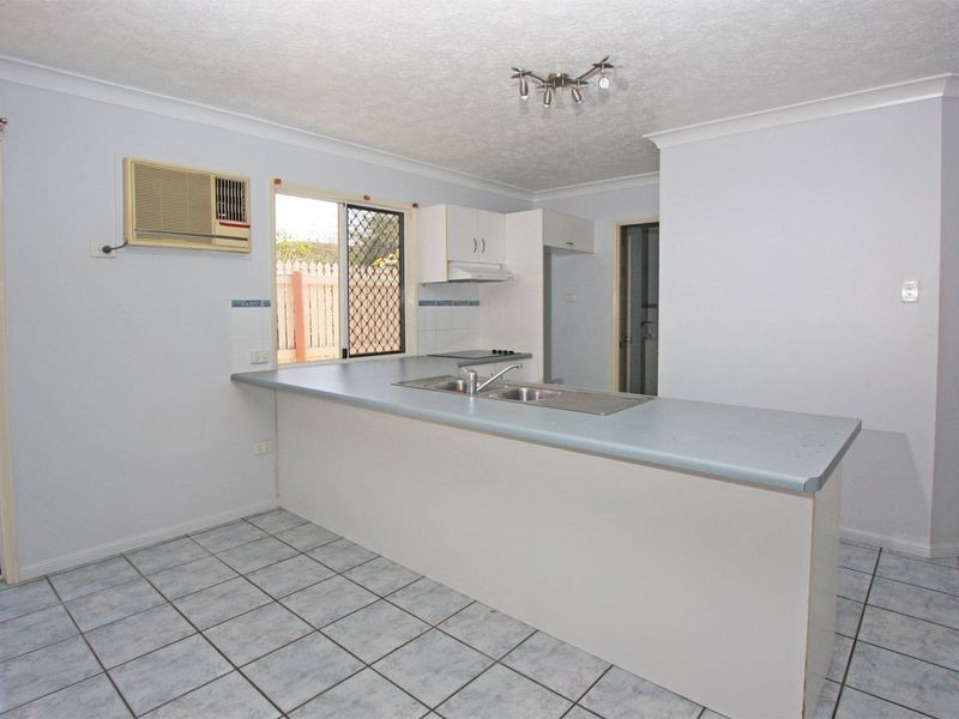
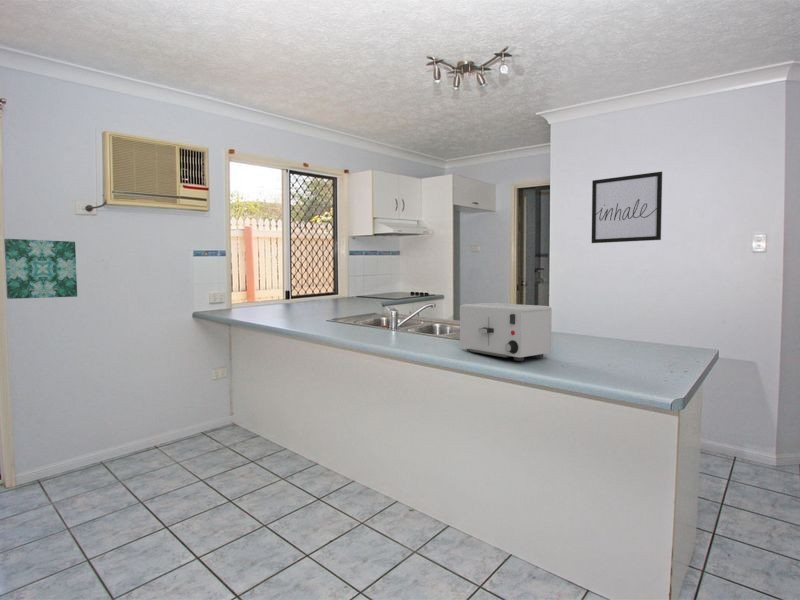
+ wall art [3,238,78,300]
+ wall art [591,171,663,244]
+ toaster [459,302,553,362]
